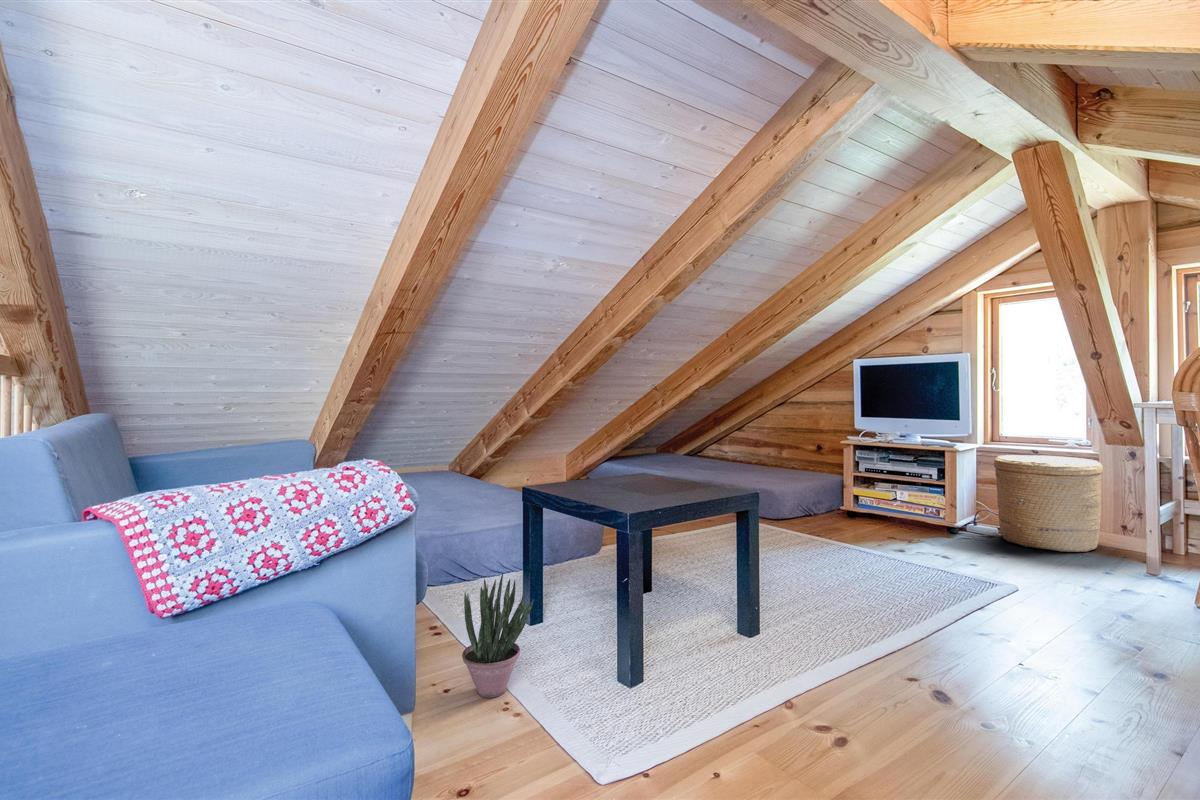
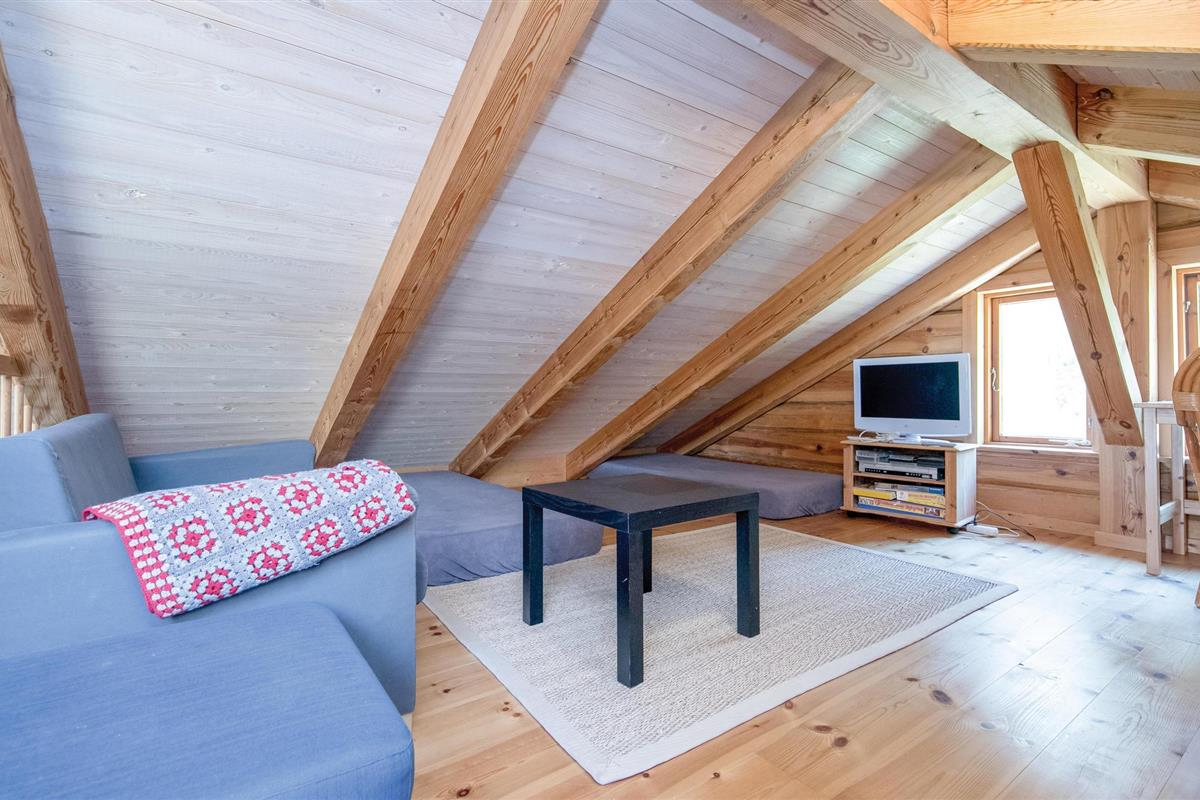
- potted plant [461,572,535,699]
- basket [993,454,1104,553]
